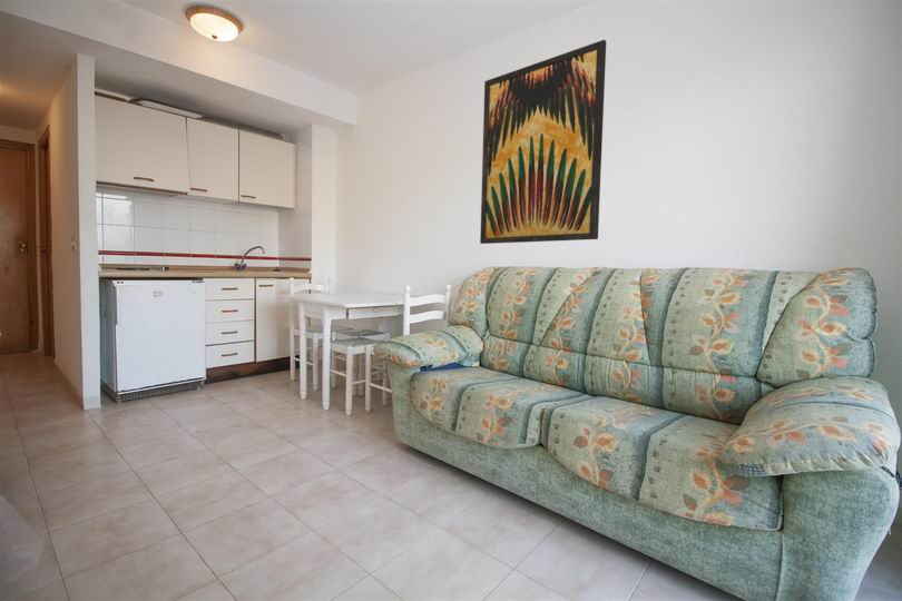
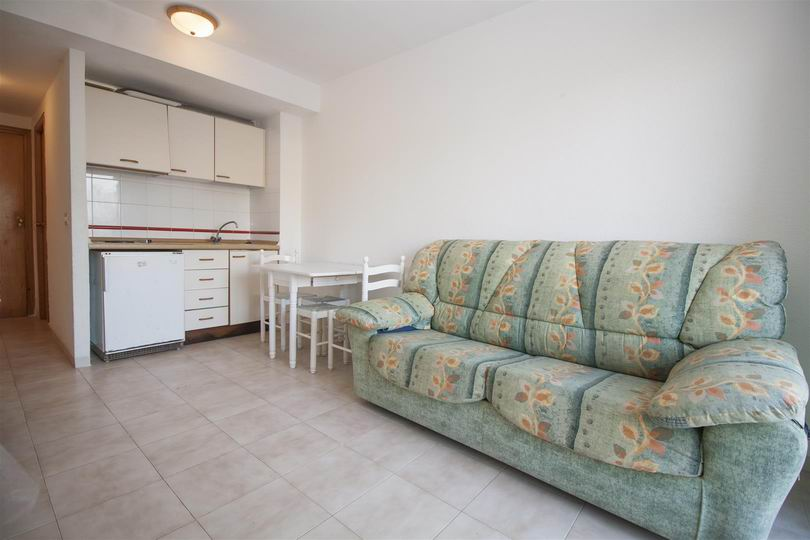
- wall art [479,39,607,245]
